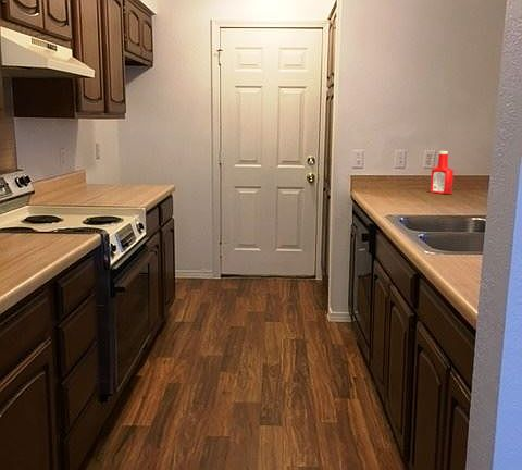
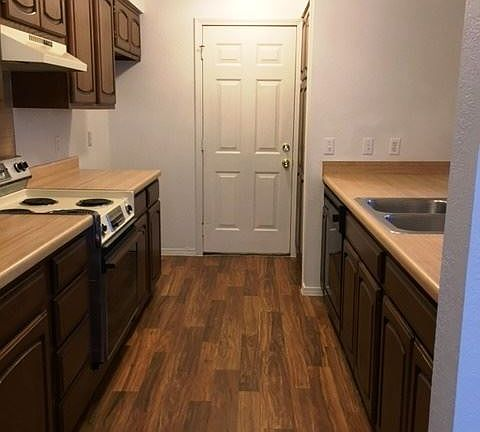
- soap bottle [430,150,455,195]
